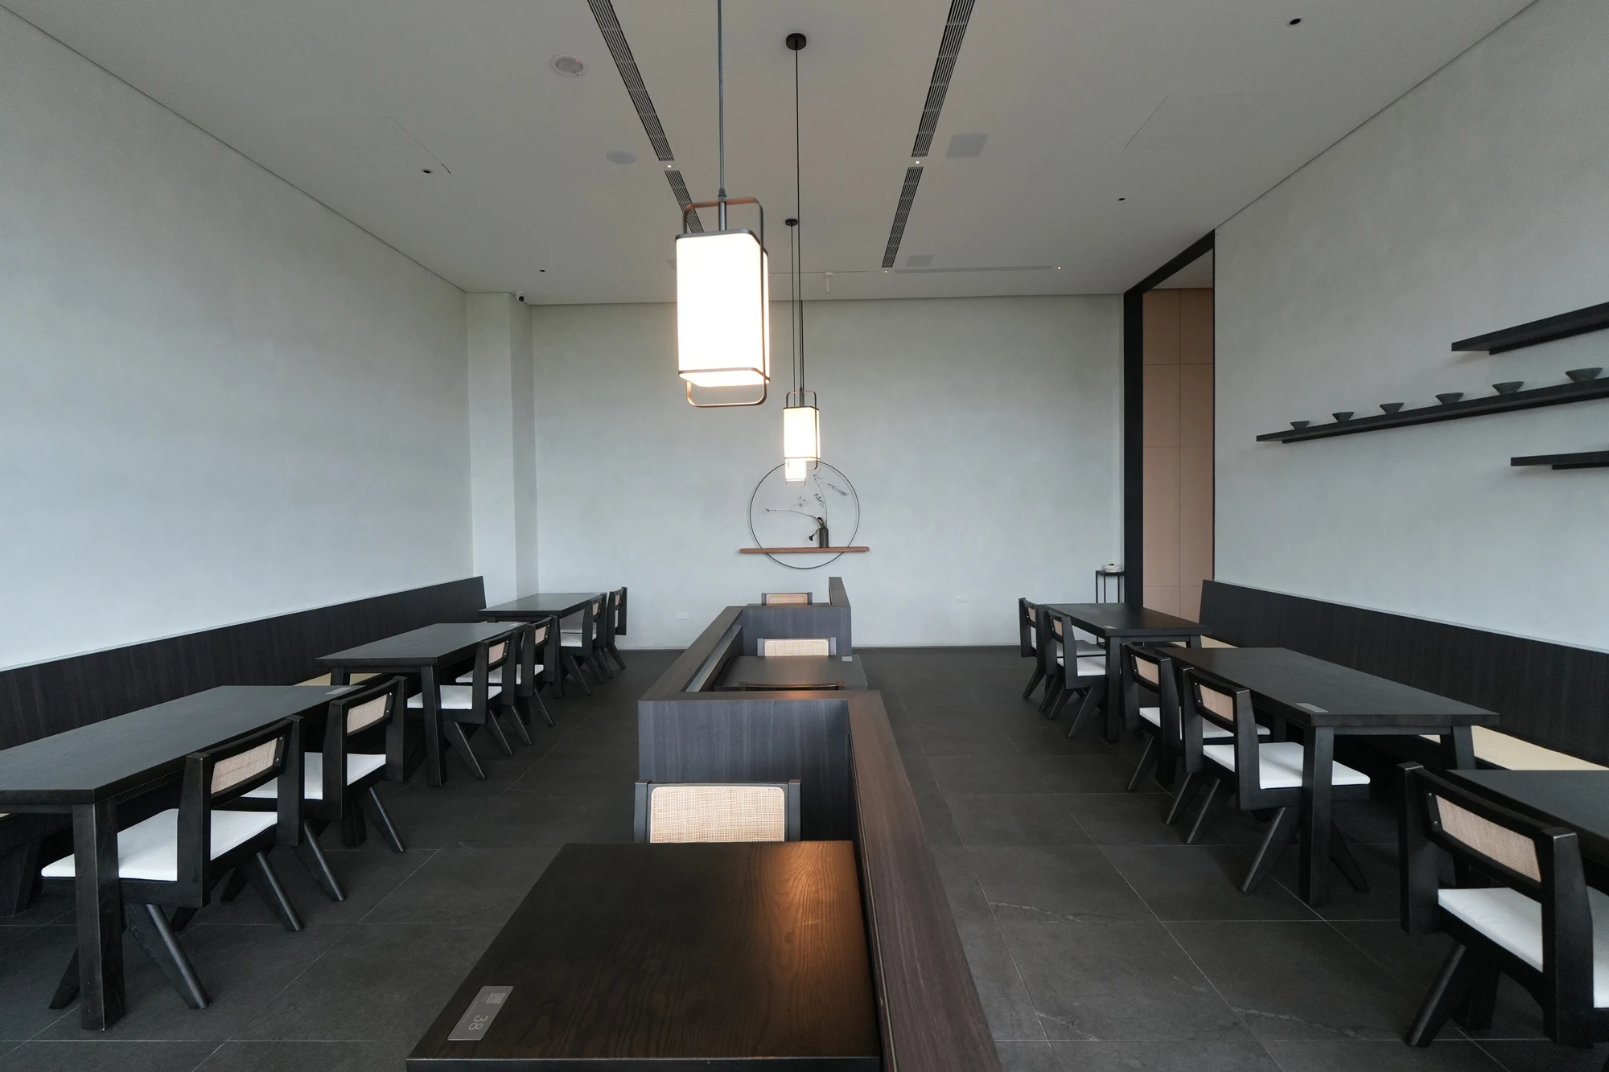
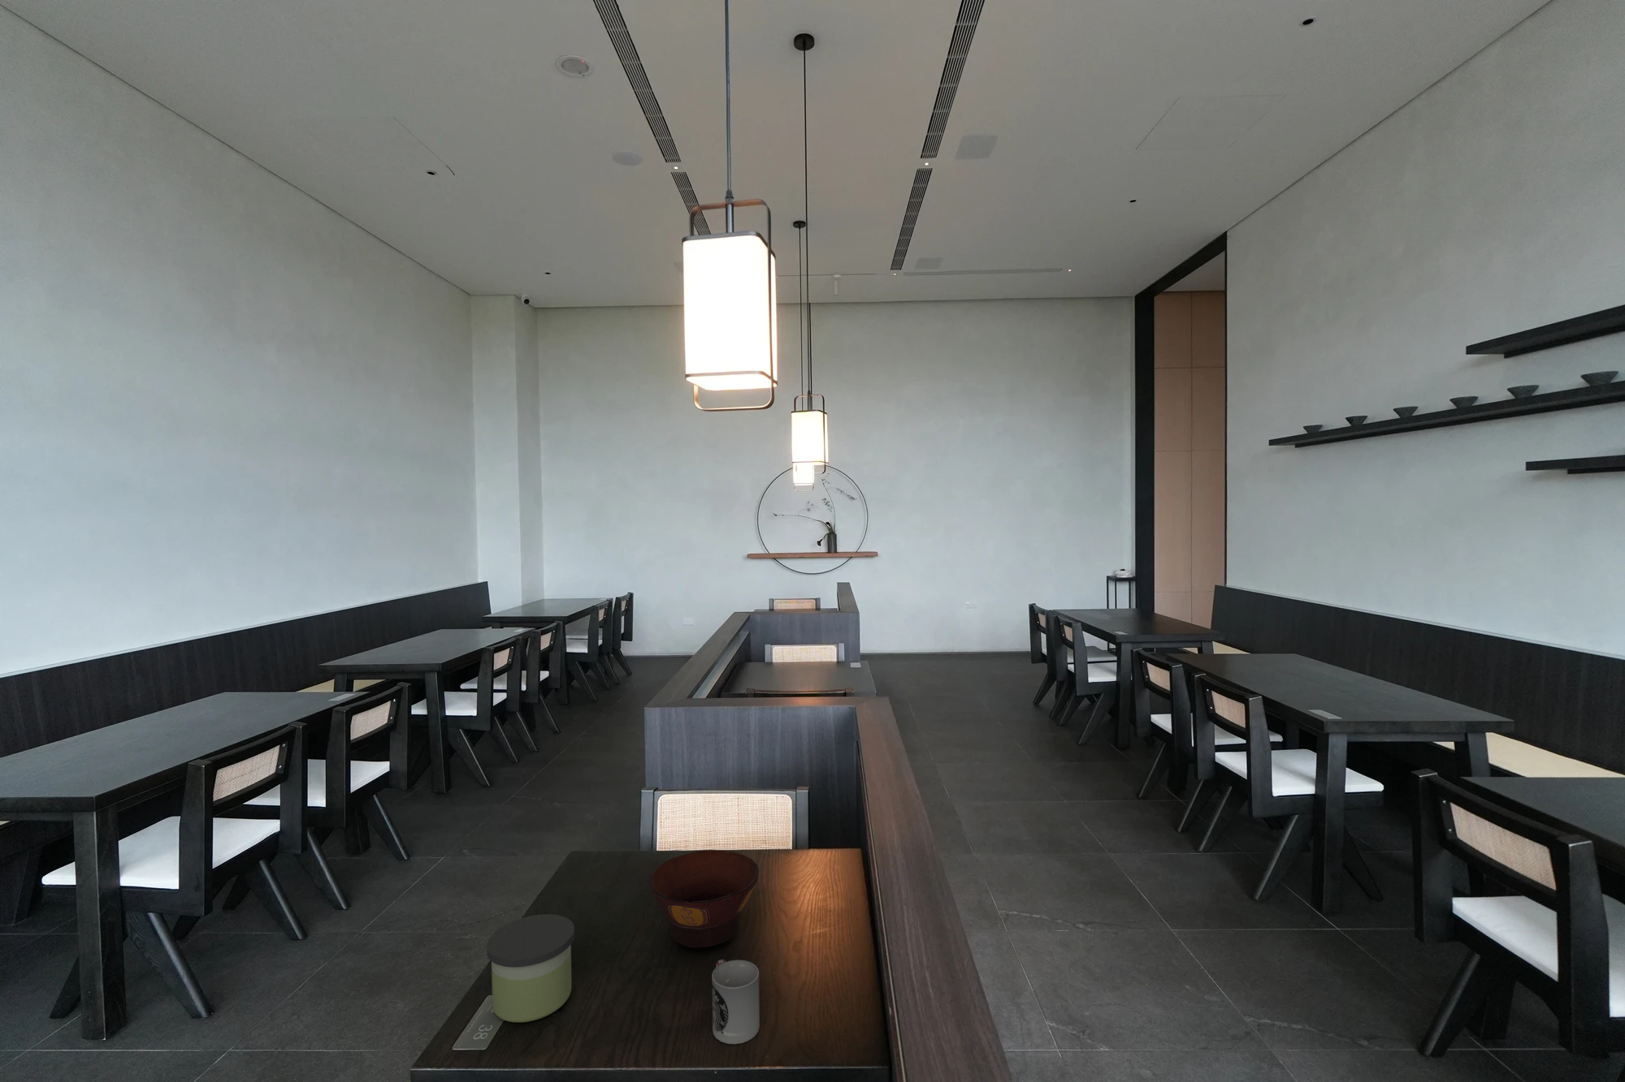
+ bowl [649,849,760,949]
+ cup [710,959,760,1045]
+ candle [486,913,575,1024]
